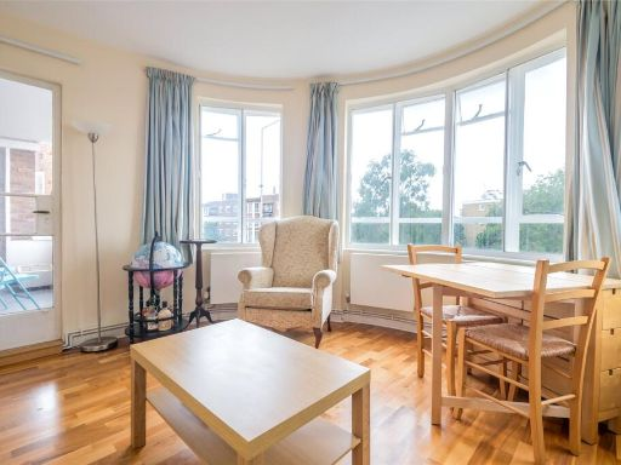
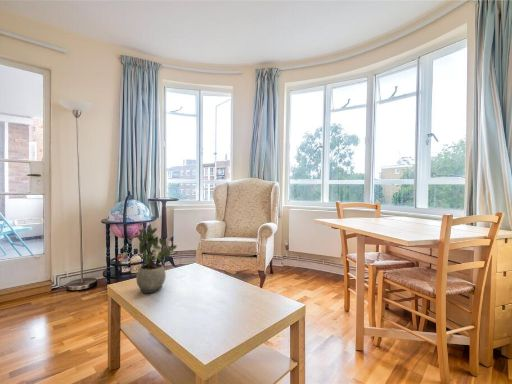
+ potted plant [134,224,178,294]
